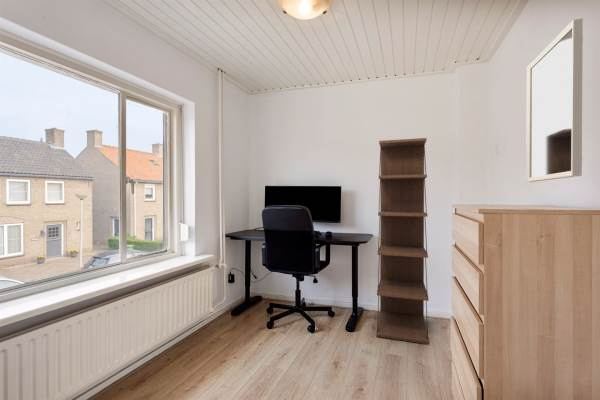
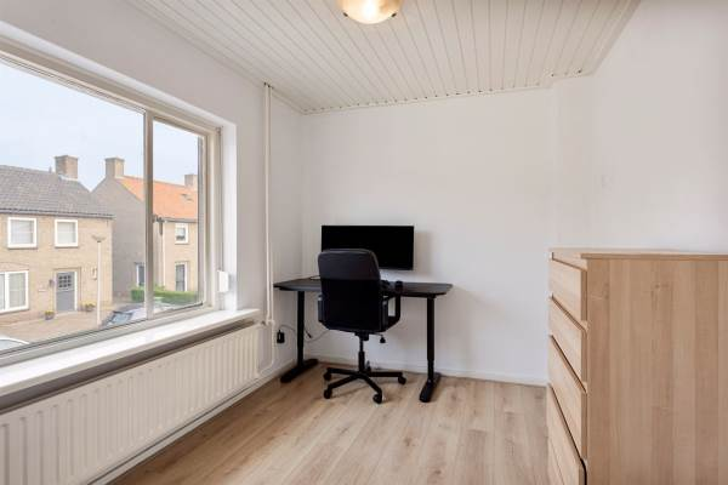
- bookcase [375,137,430,345]
- home mirror [525,17,584,183]
